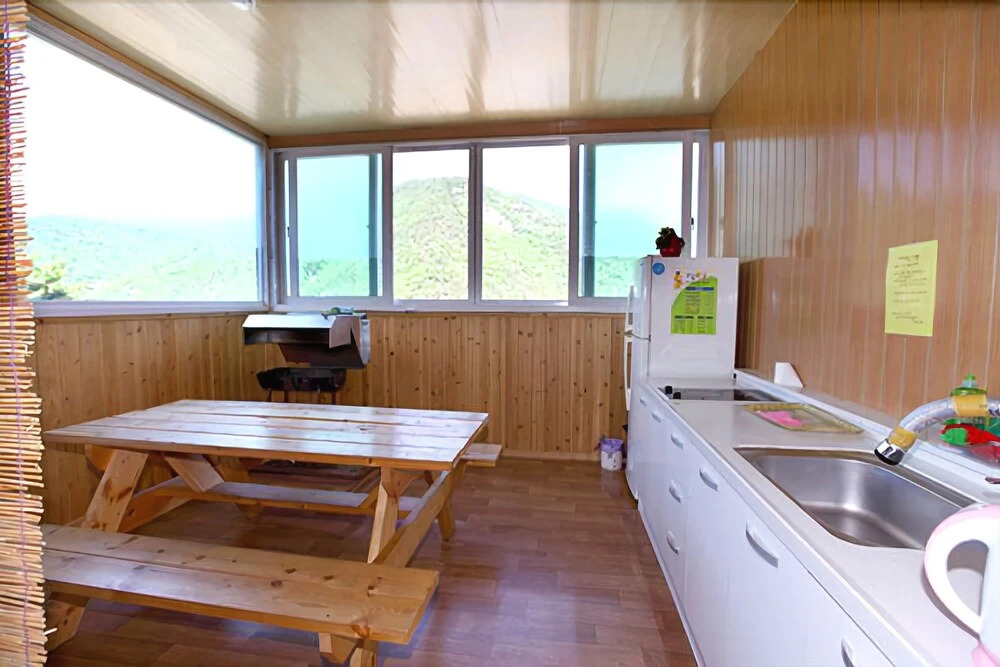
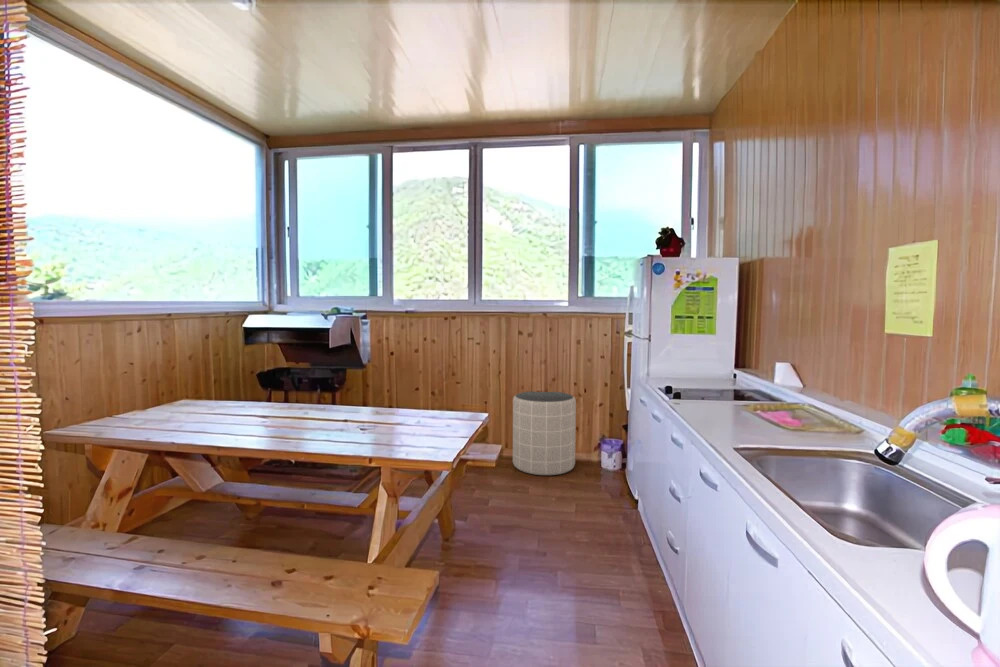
+ trash can [512,390,577,476]
